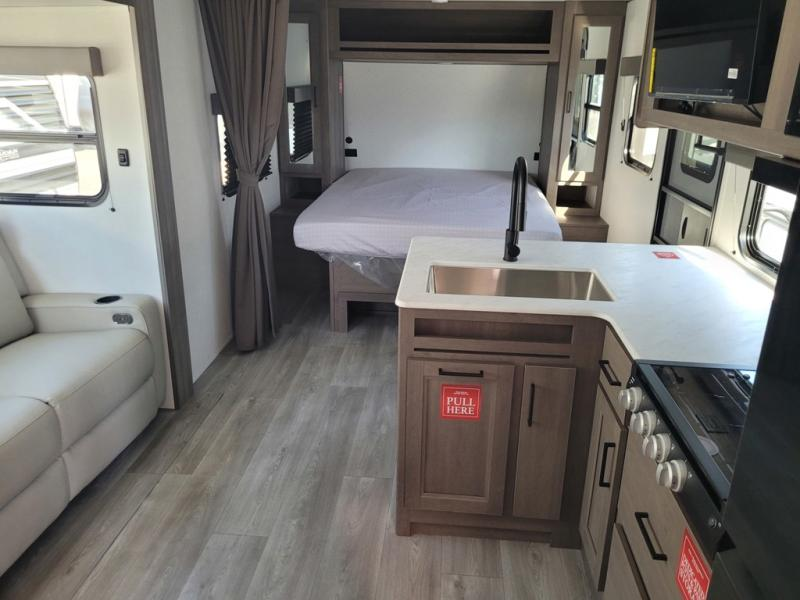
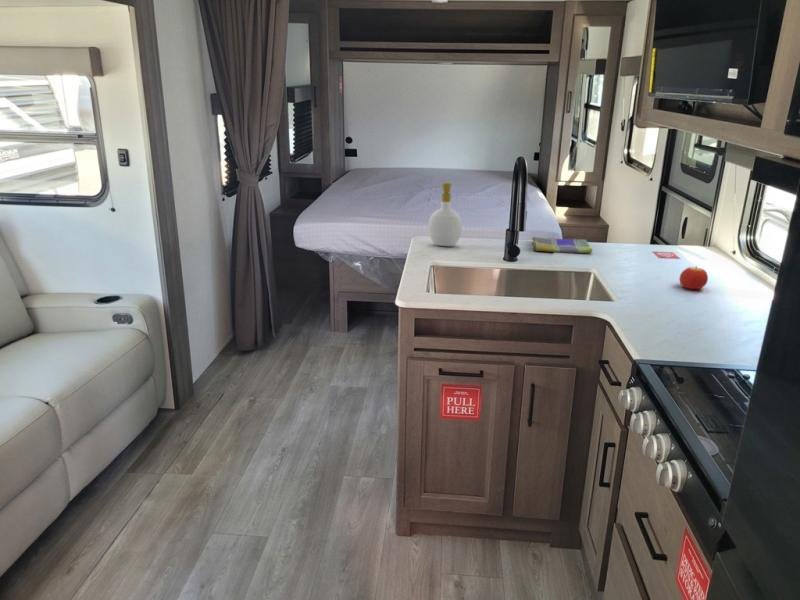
+ dish towel [531,236,593,254]
+ soap bottle [427,182,463,247]
+ fruit [678,265,709,290]
